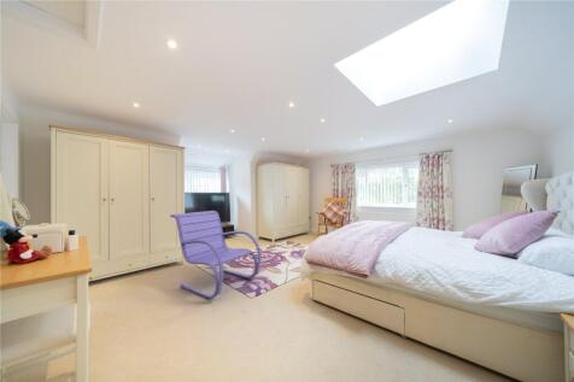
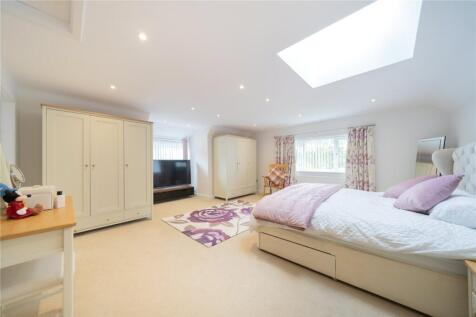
- lounge chair [169,210,262,299]
